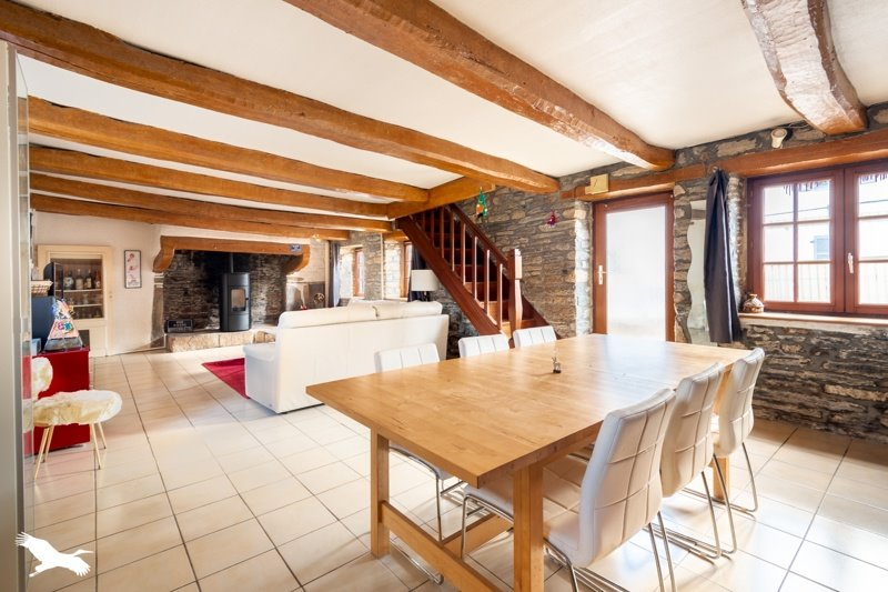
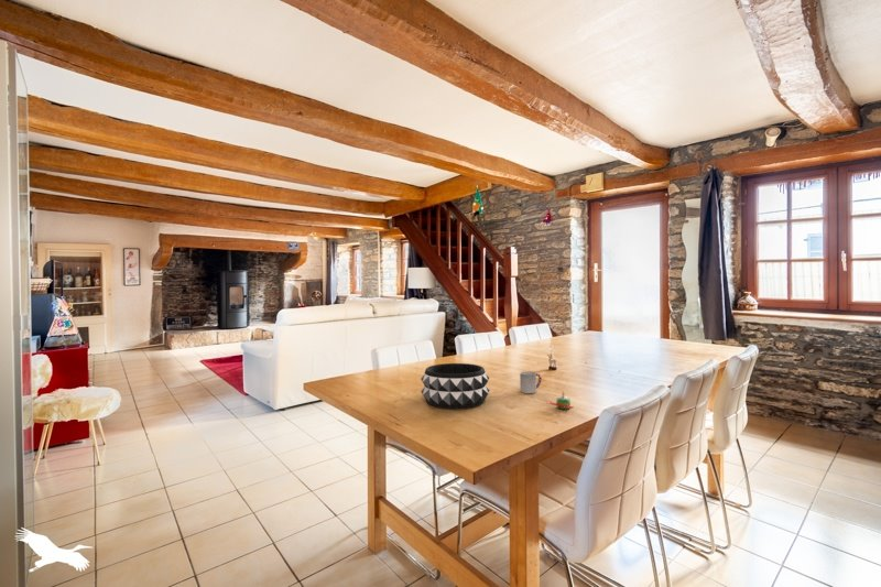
+ cup [519,370,543,394]
+ decorative bowl [420,362,491,410]
+ candle [545,390,575,411]
